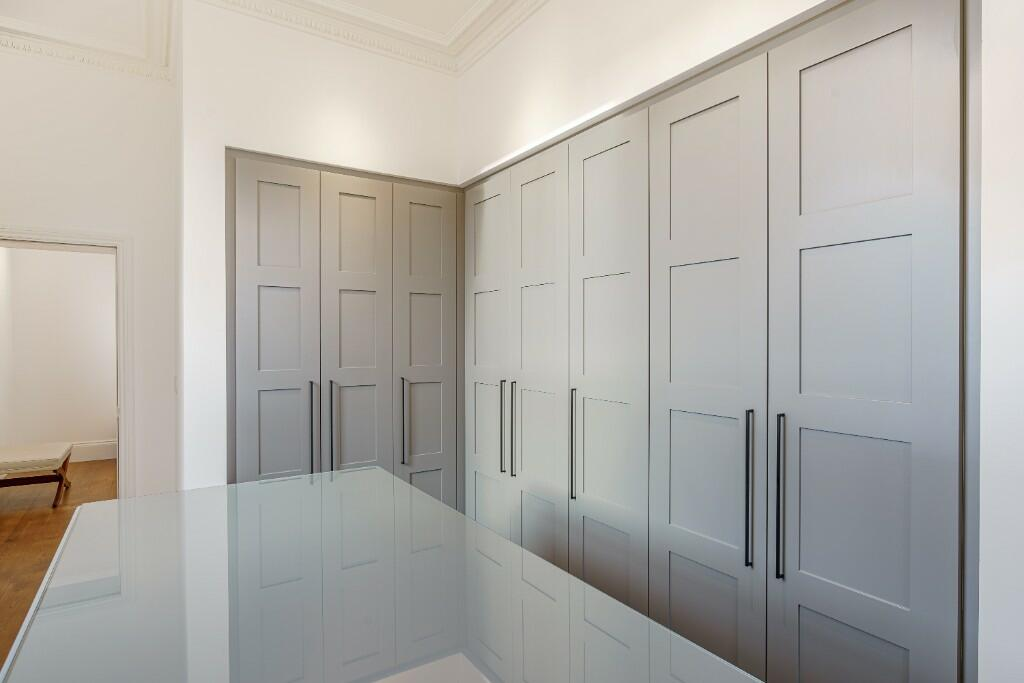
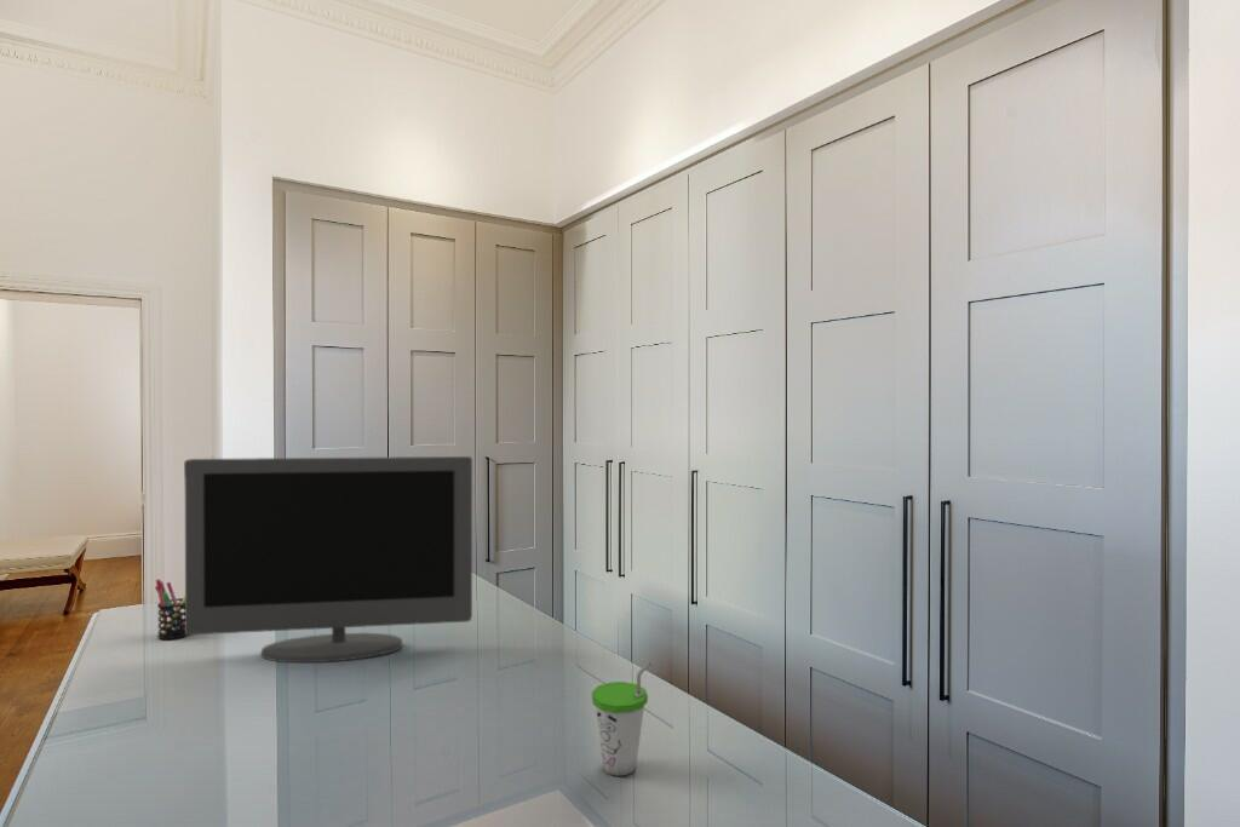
+ monitor [183,455,473,664]
+ pen holder [154,578,189,641]
+ cup [591,661,651,777]
